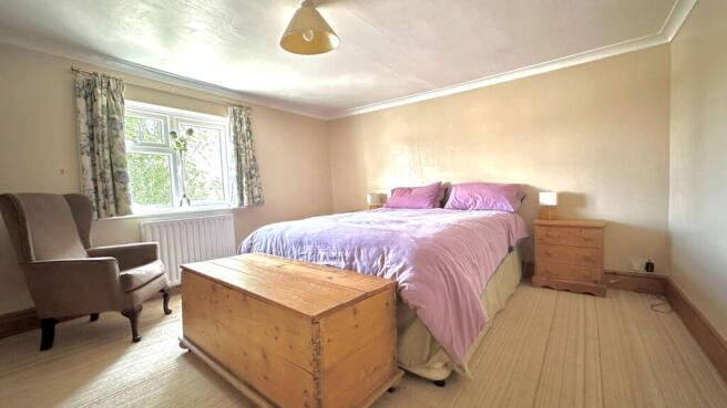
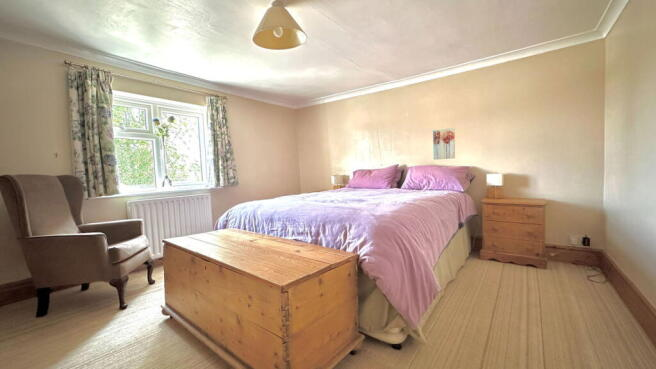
+ wall art [432,127,456,161]
